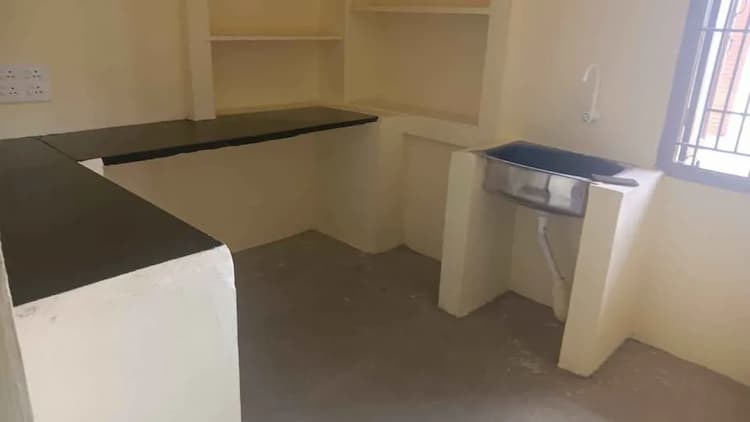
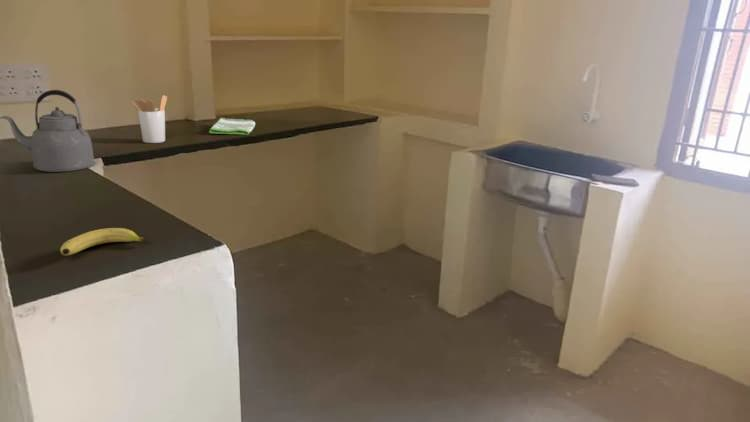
+ kettle [0,89,96,173]
+ dish towel [208,117,257,136]
+ fruit [59,227,149,256]
+ utensil holder [131,94,168,144]
